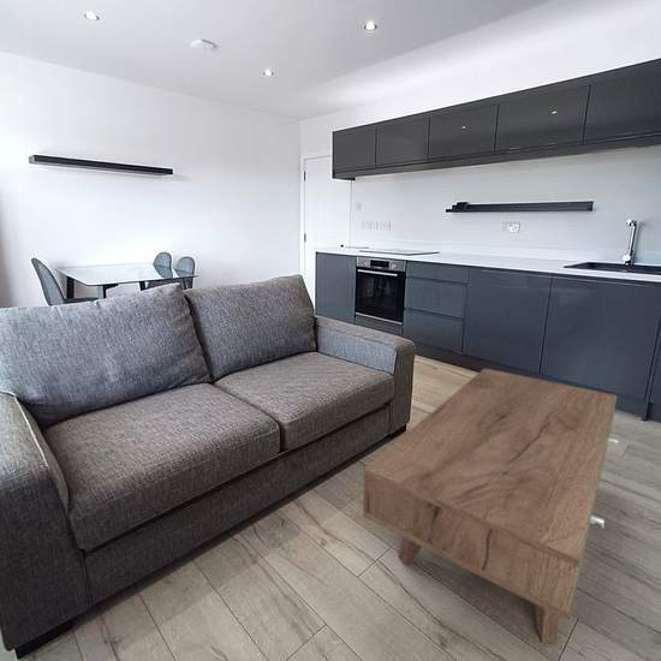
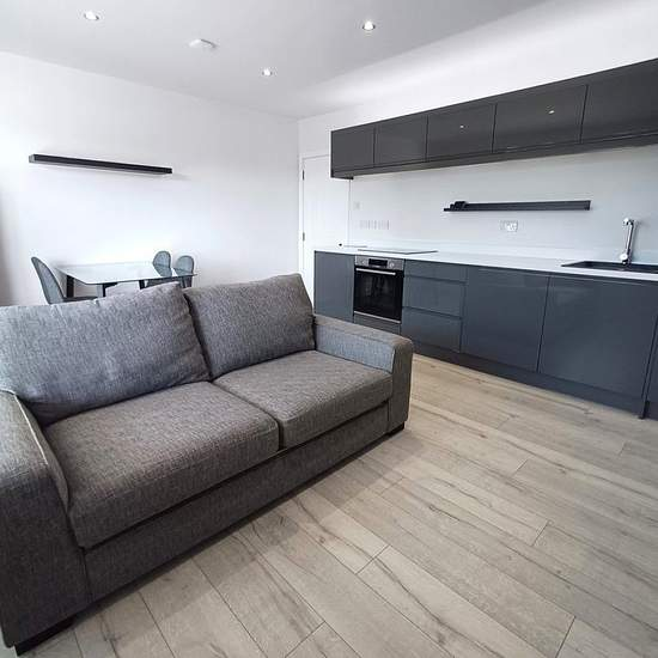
- coffee table [362,368,619,645]
